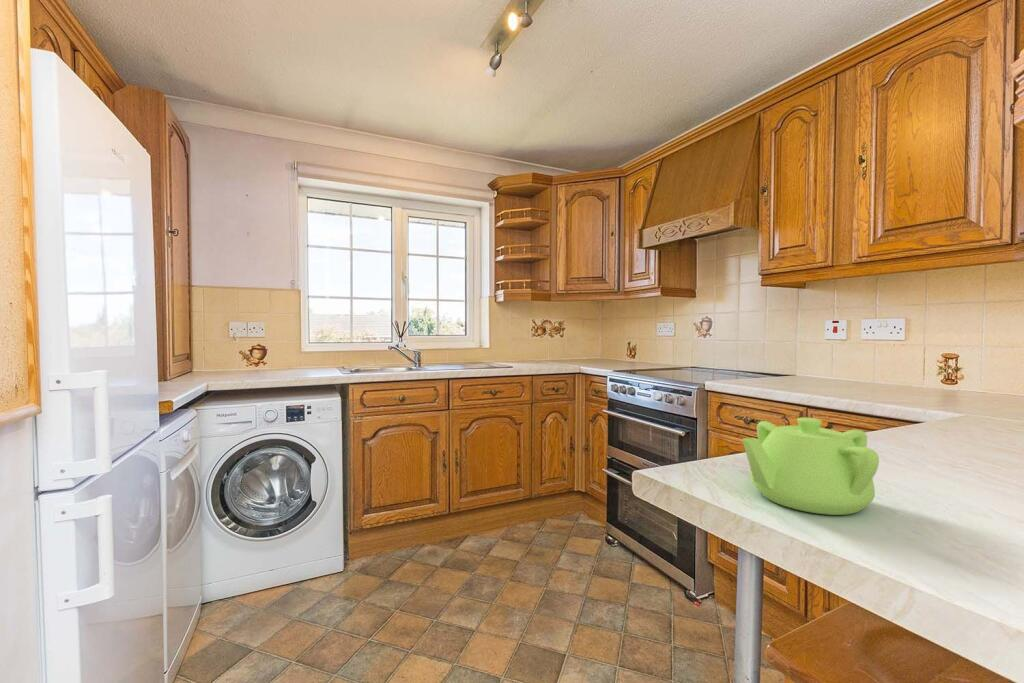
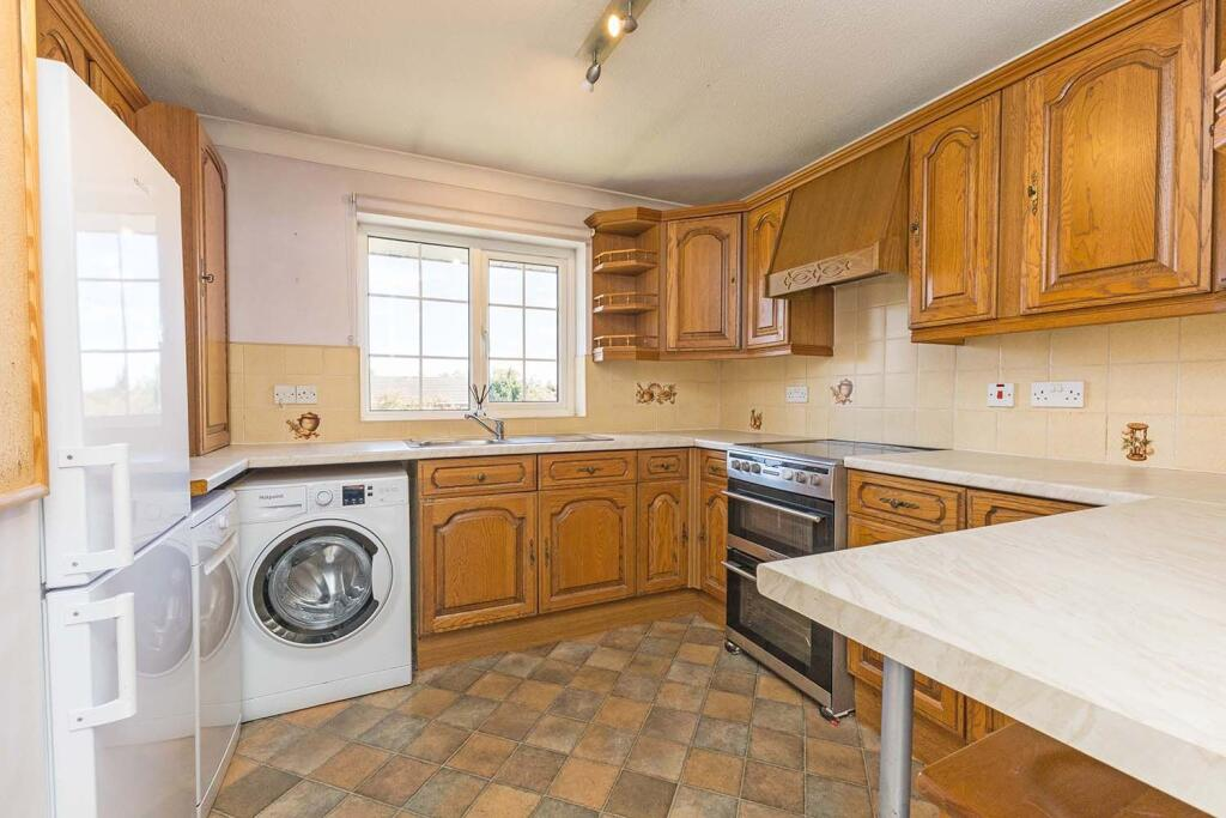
- teapot [742,417,880,516]
